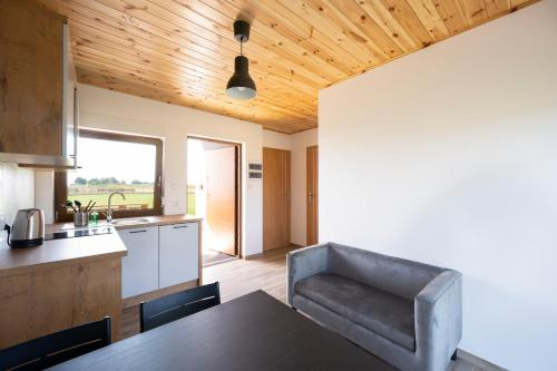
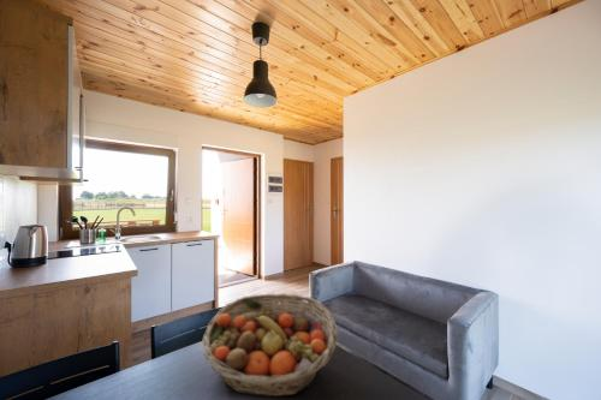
+ fruit basket [202,292,339,398]
